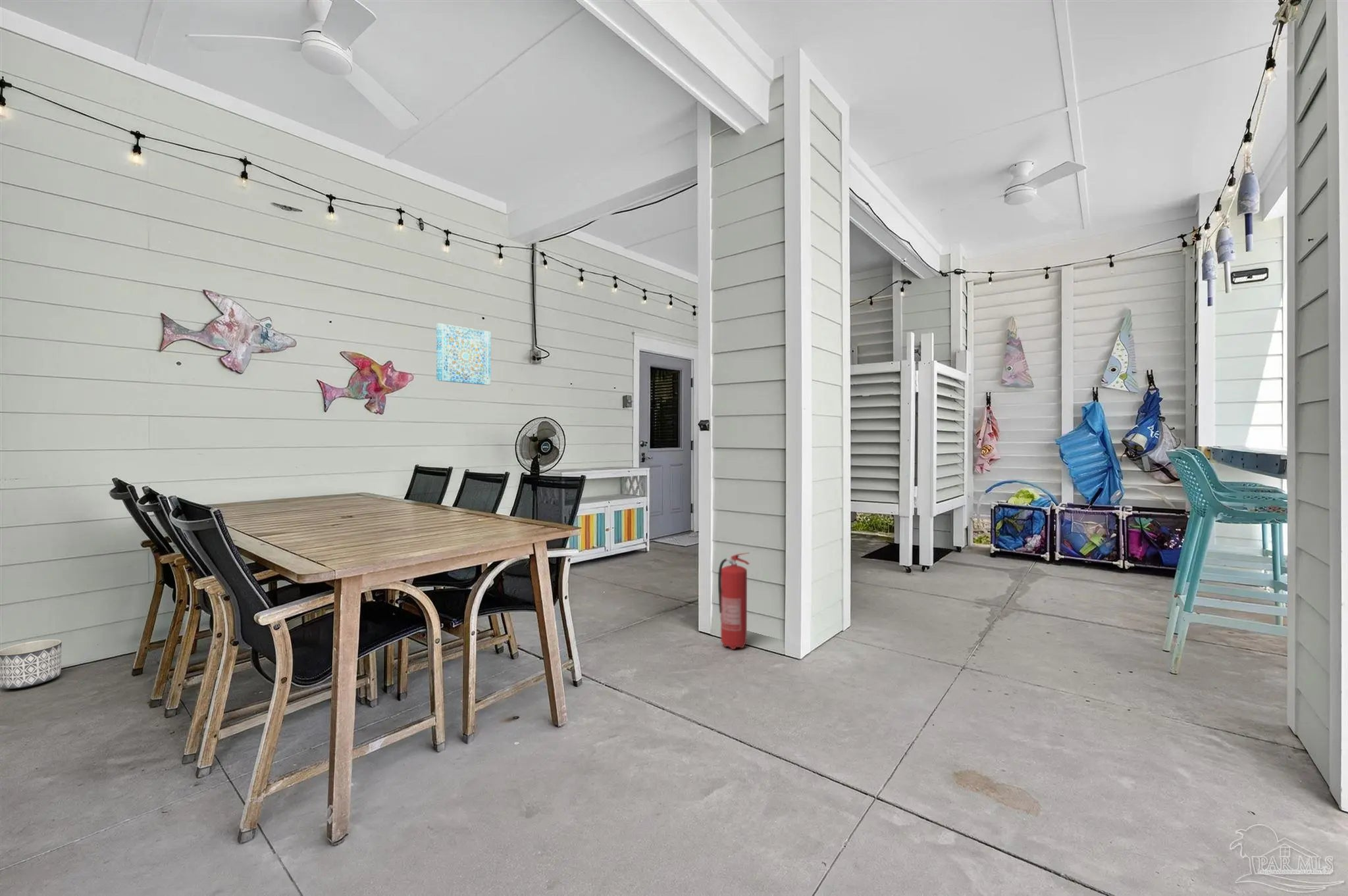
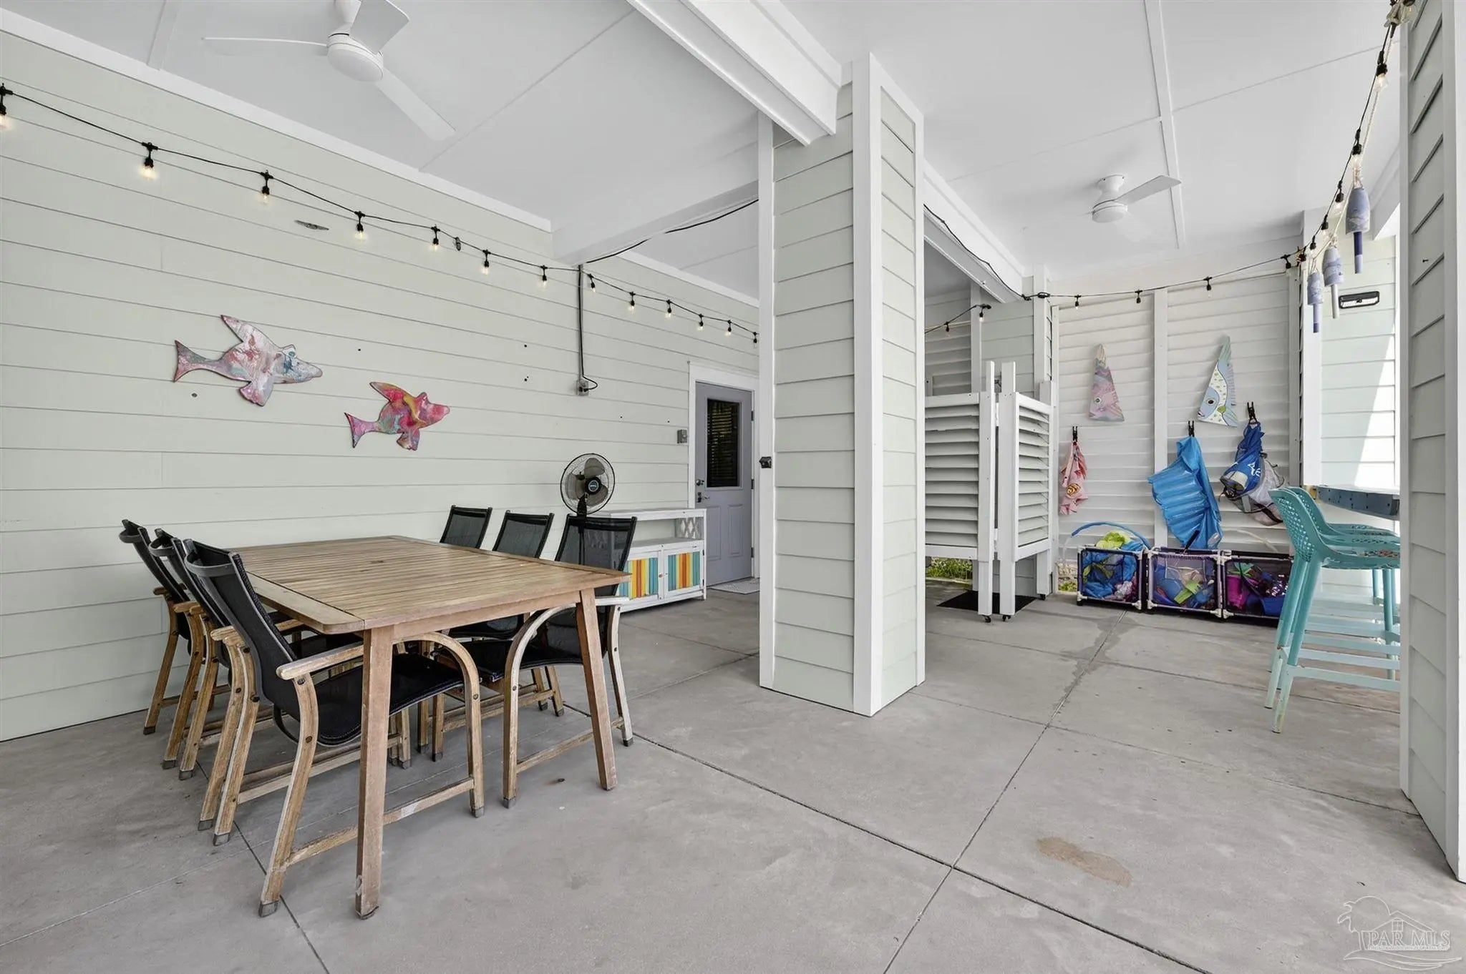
- wall art [436,322,491,386]
- fire extinguisher [717,552,750,650]
- planter [0,639,63,689]
